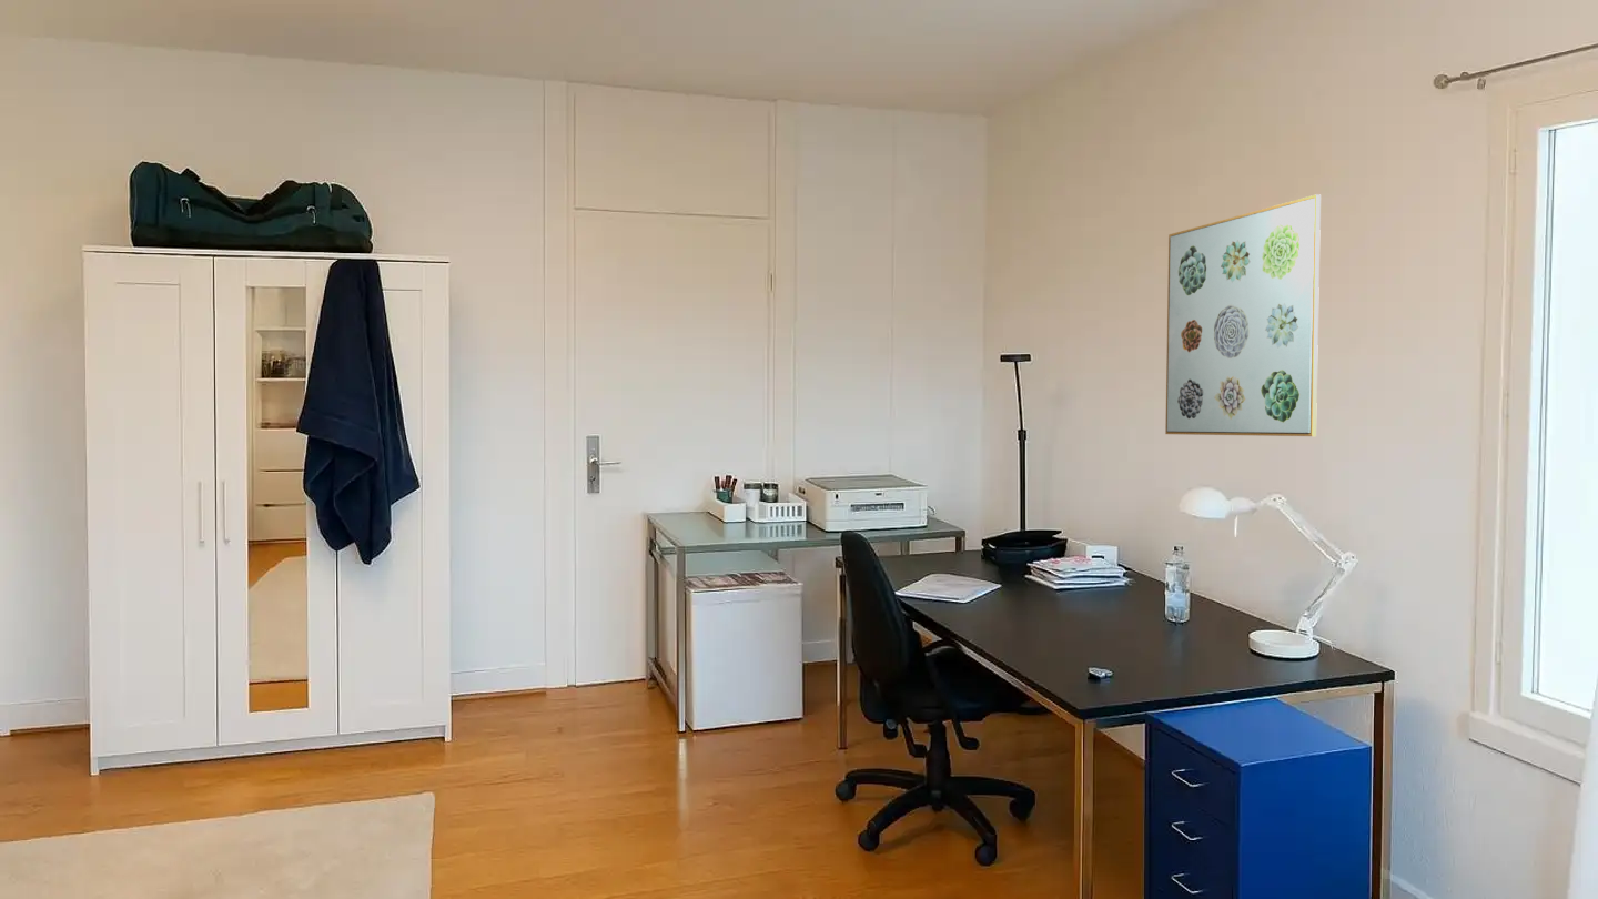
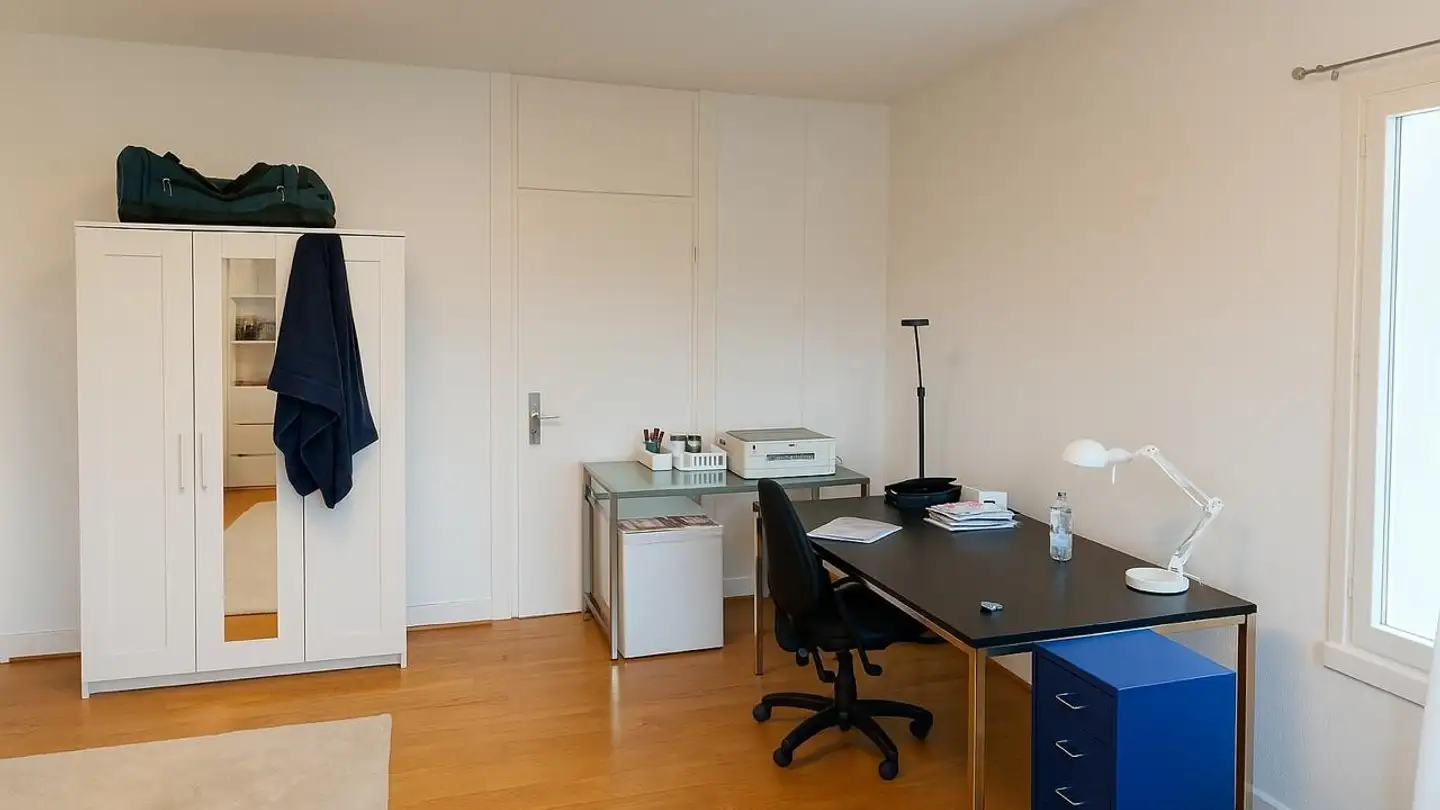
- wall art [1164,193,1322,437]
